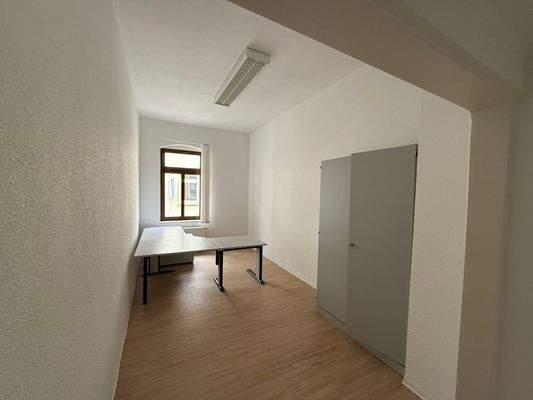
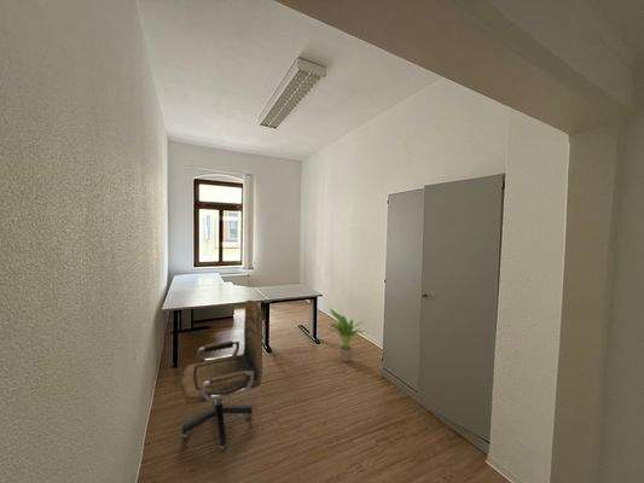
+ office chair [180,299,265,453]
+ potted plant [327,308,366,363]
